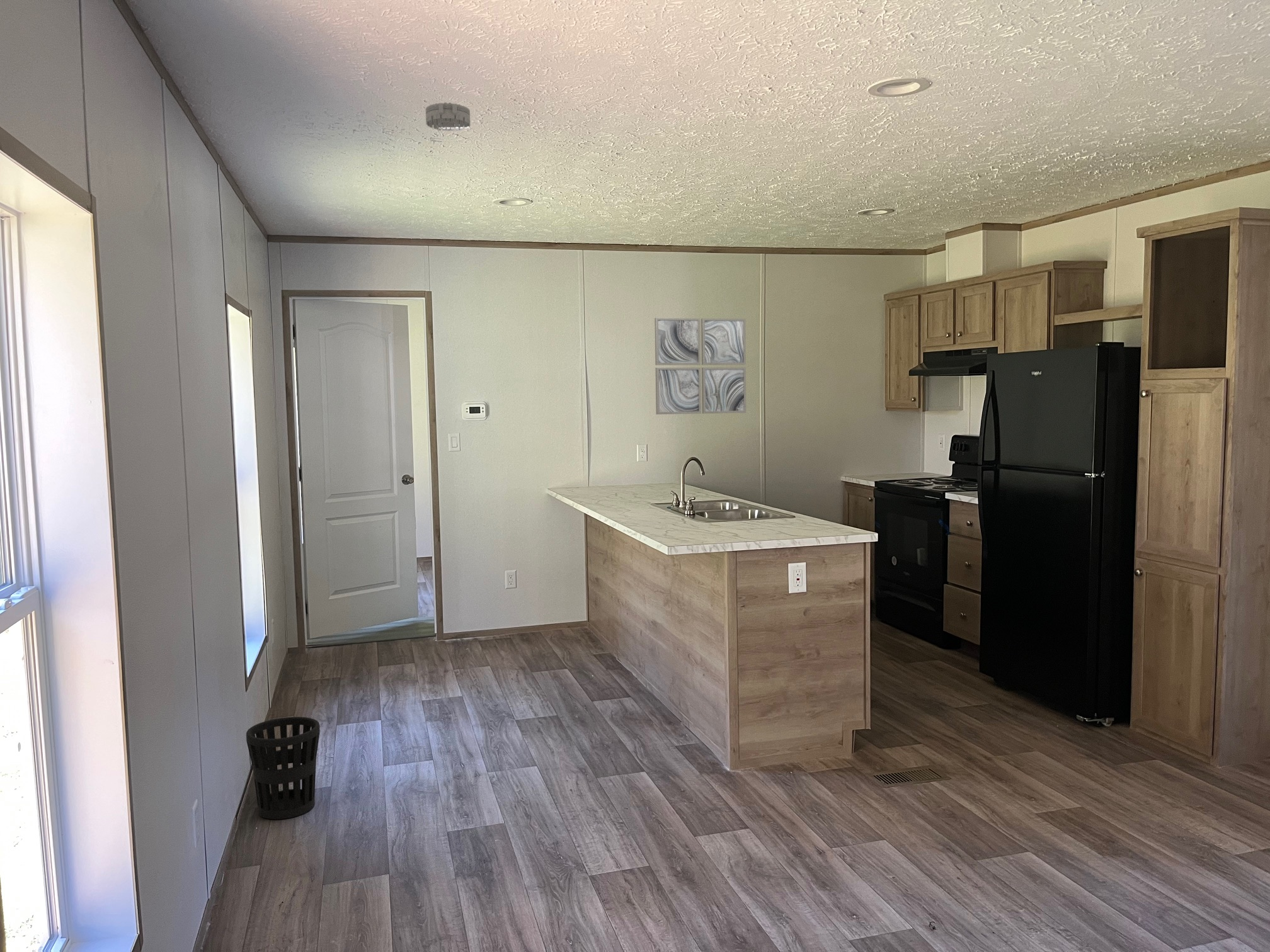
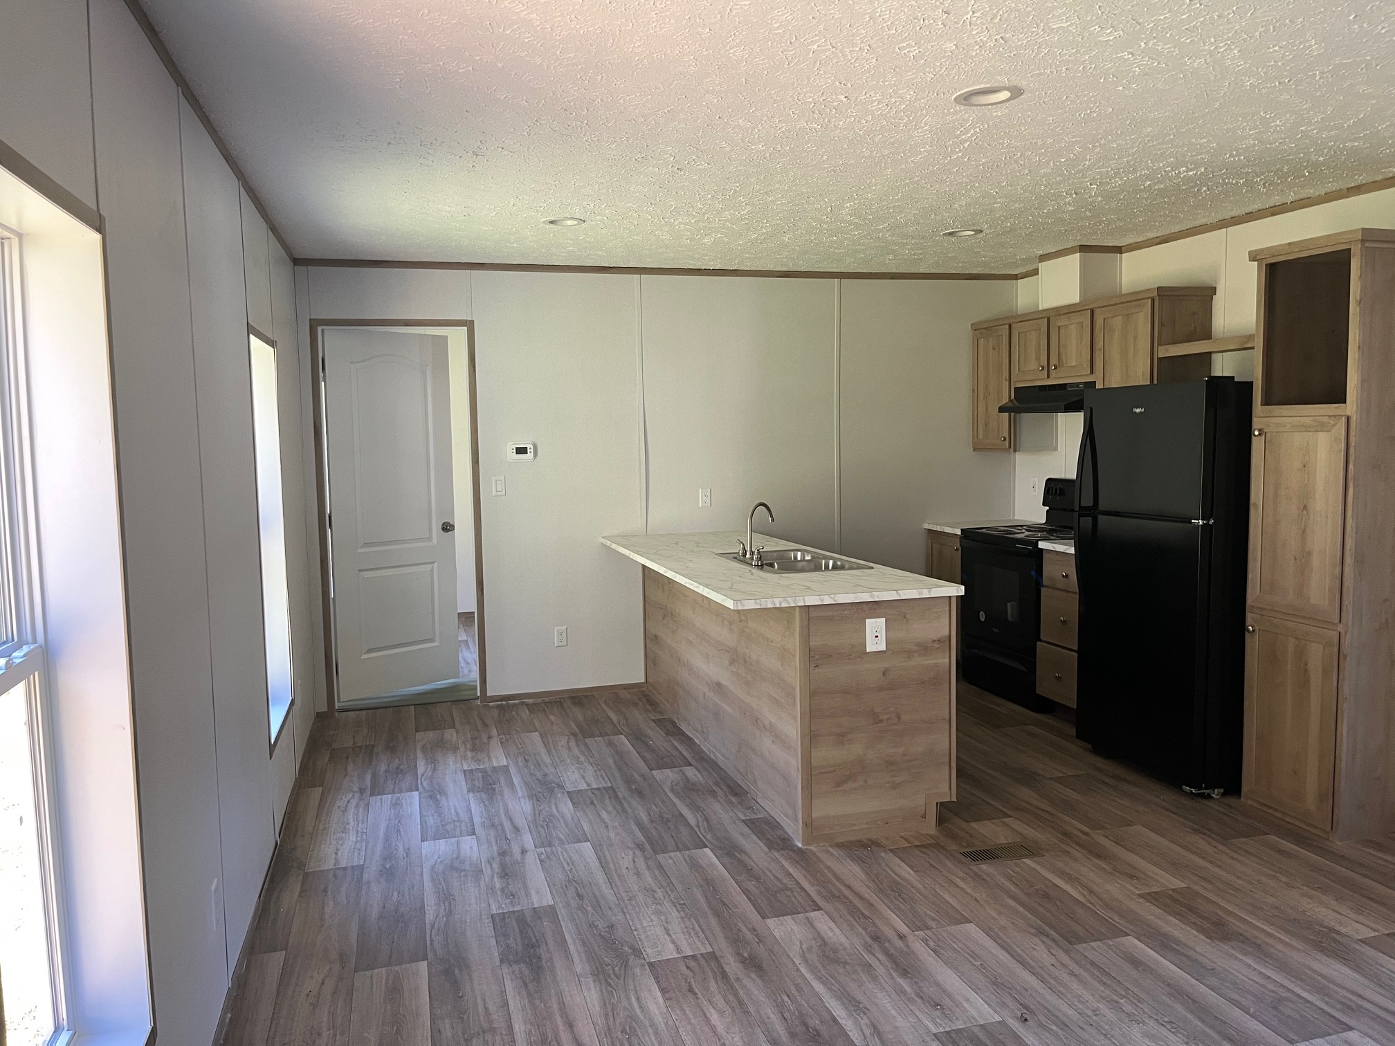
- wastebasket [246,717,321,820]
- wall art [654,317,747,415]
- smoke detector [425,102,471,132]
